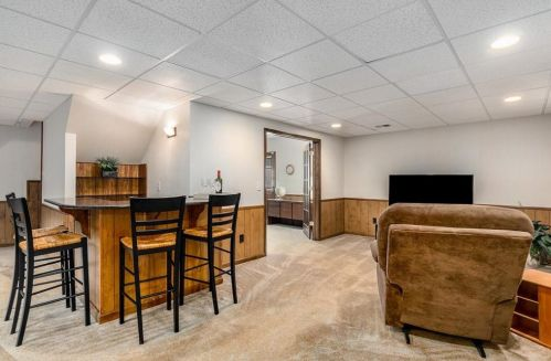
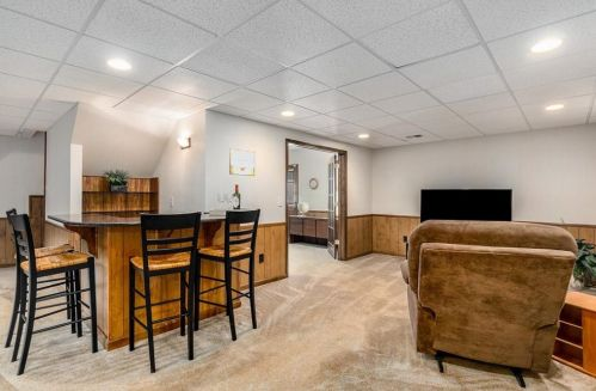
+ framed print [228,147,256,177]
